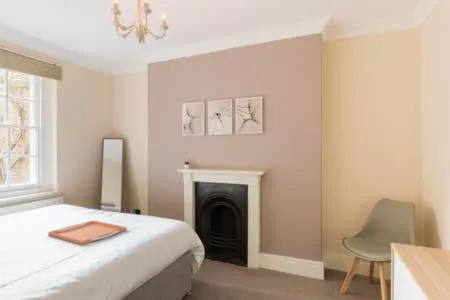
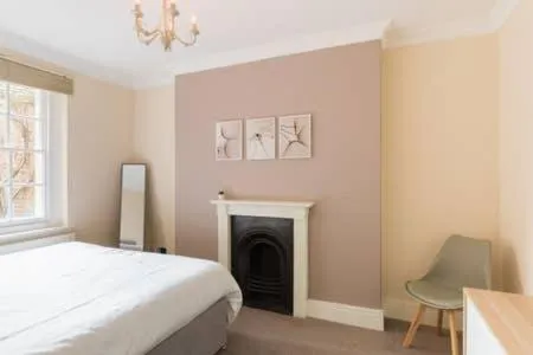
- serving tray [47,219,128,246]
